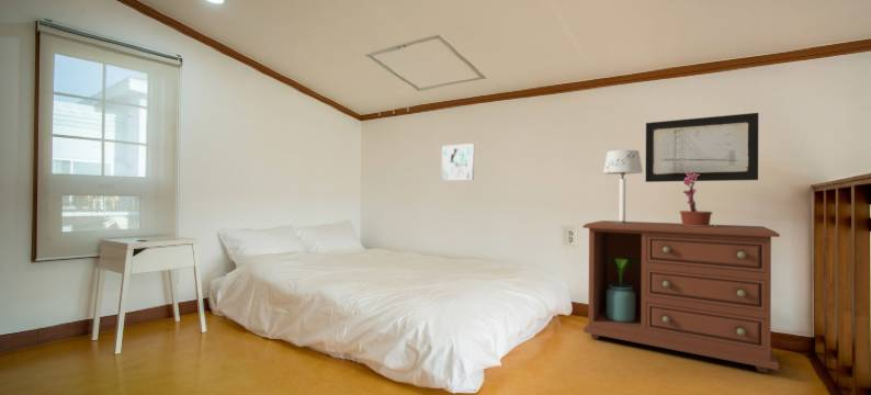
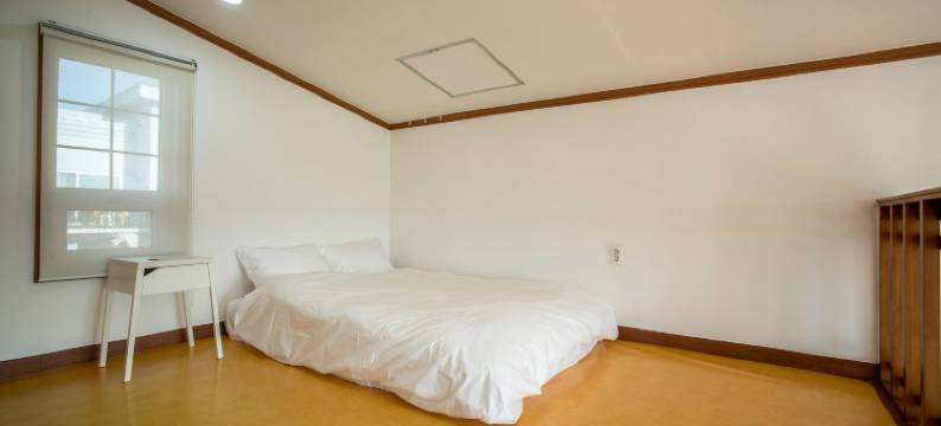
- table lamp [602,149,644,224]
- wall art [645,112,759,183]
- wall art [441,143,475,181]
- potted plant [679,172,716,226]
- dresser [582,219,781,374]
